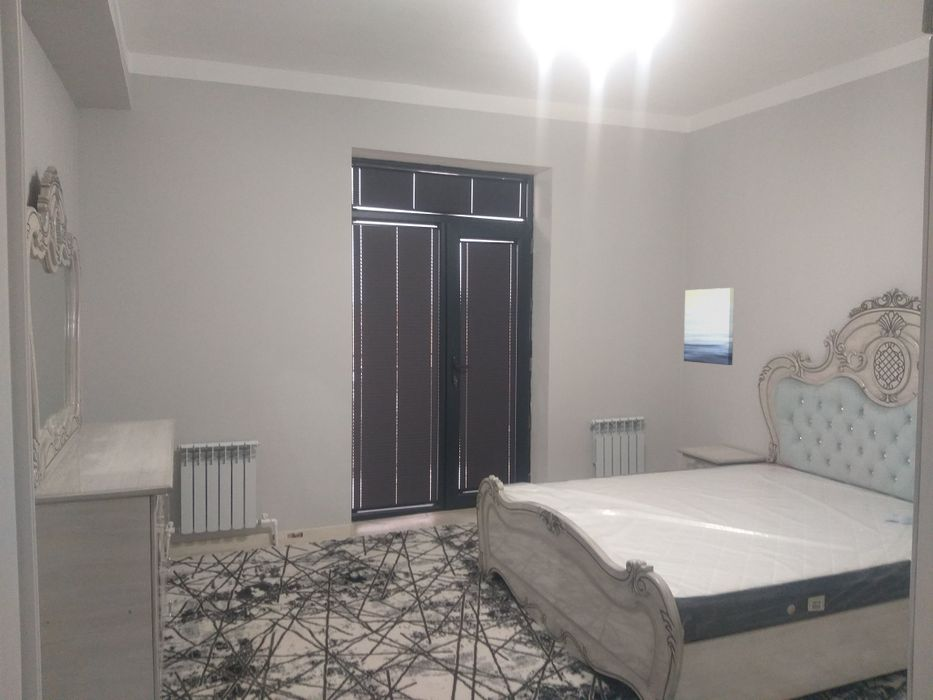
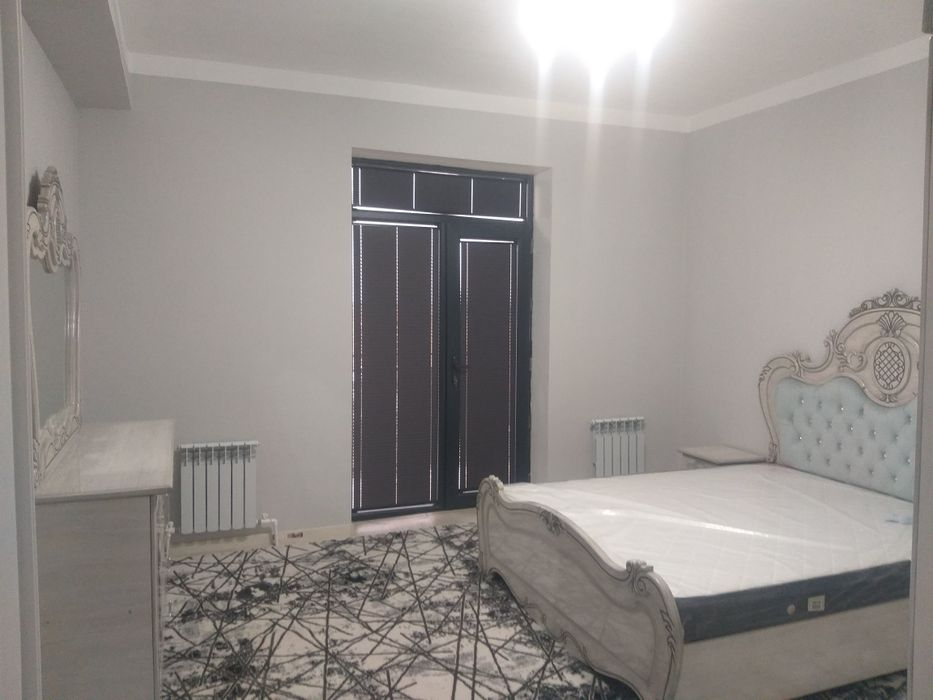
- wall art [683,287,735,366]
